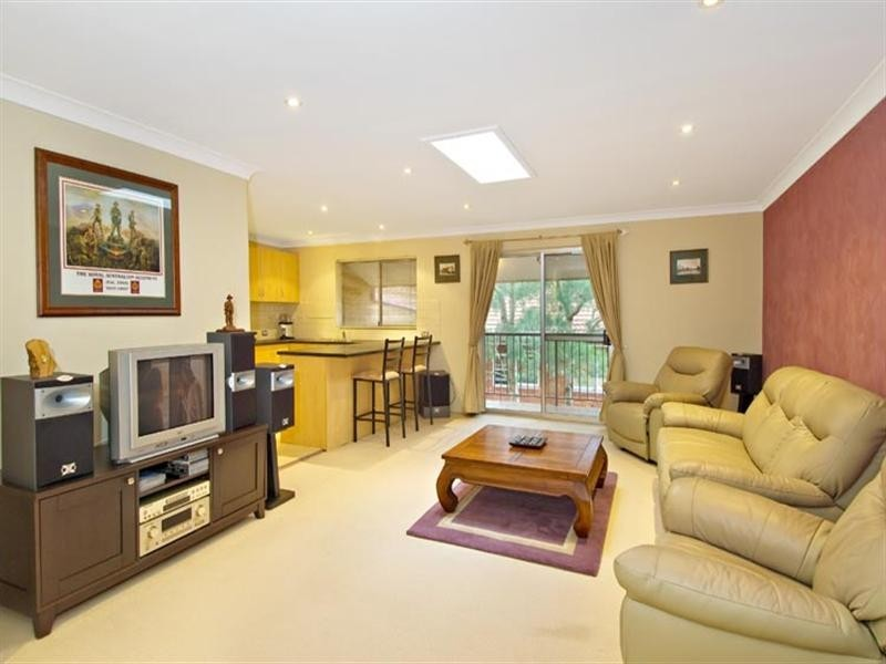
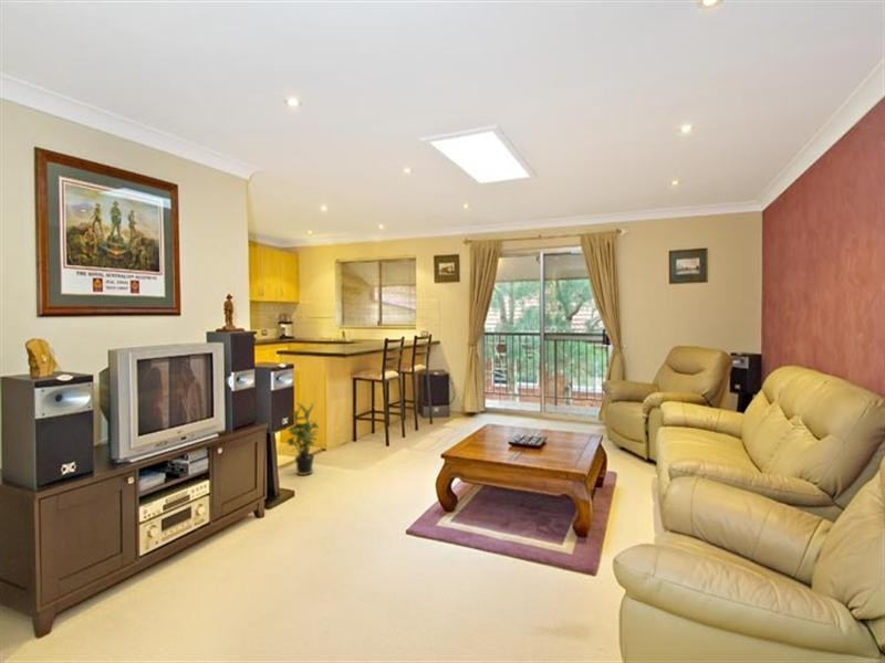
+ potted plant [285,401,320,476]
